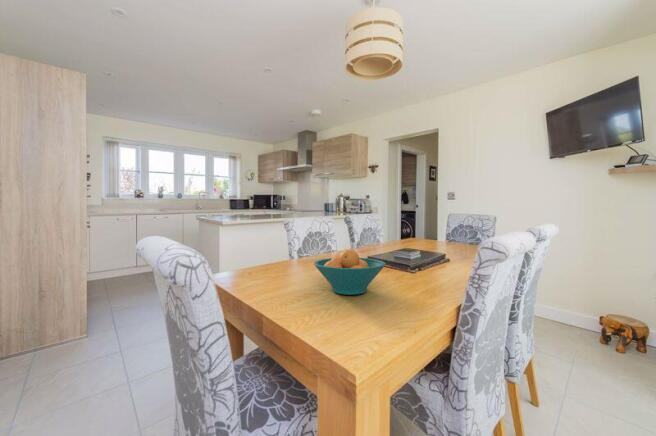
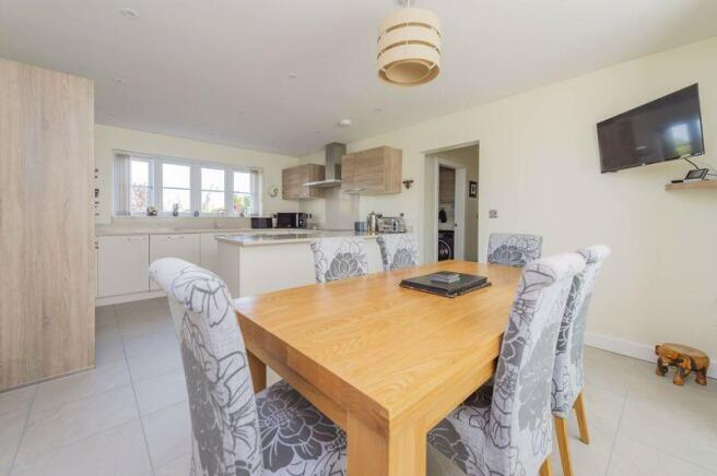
- fruit bowl [313,249,387,296]
